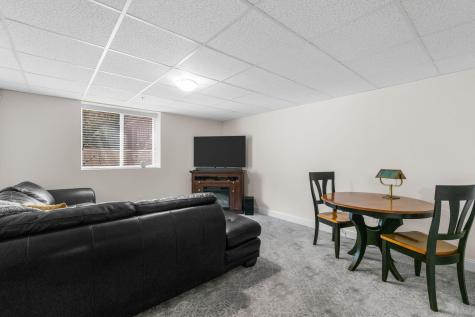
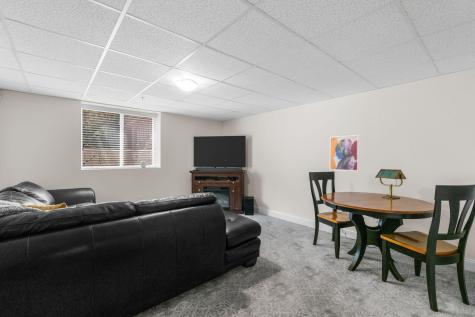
+ wall art [329,134,360,172]
